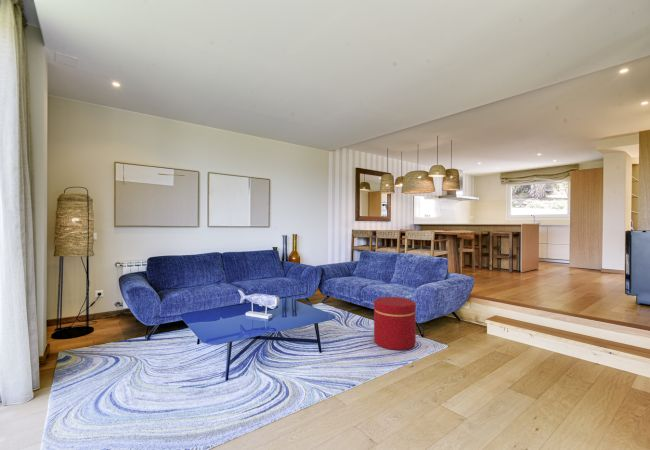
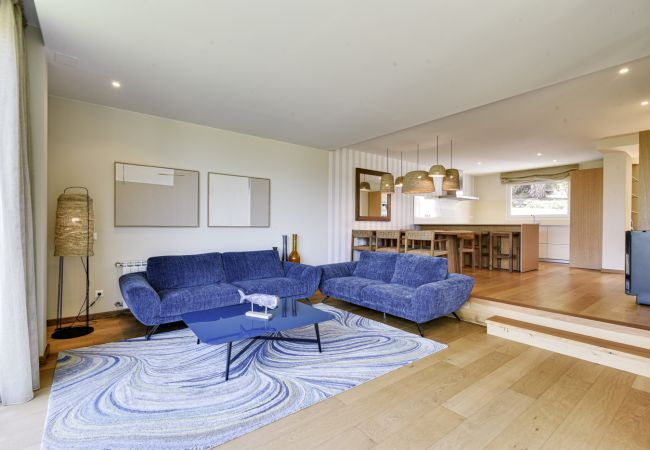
- ottoman [373,296,417,351]
